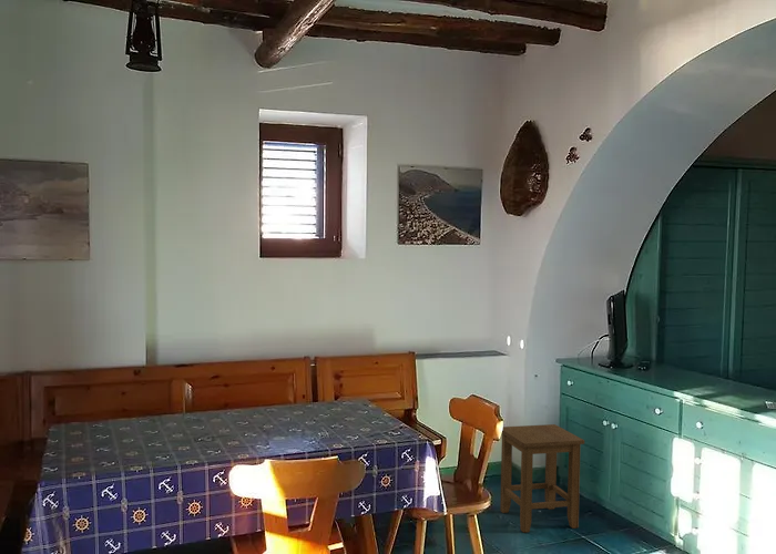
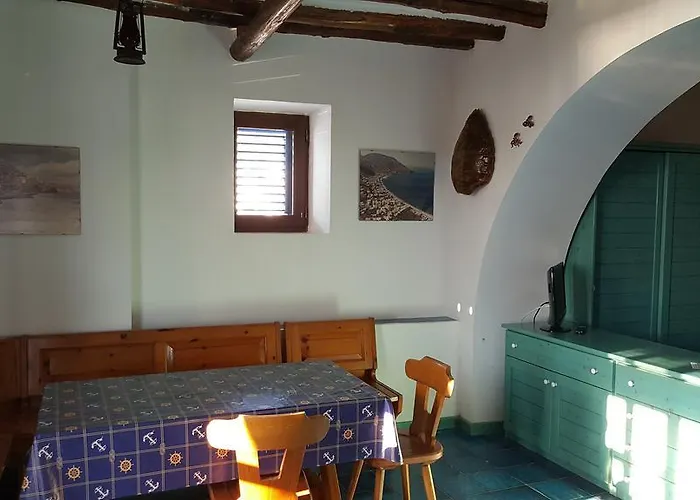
- stool [499,423,585,533]
